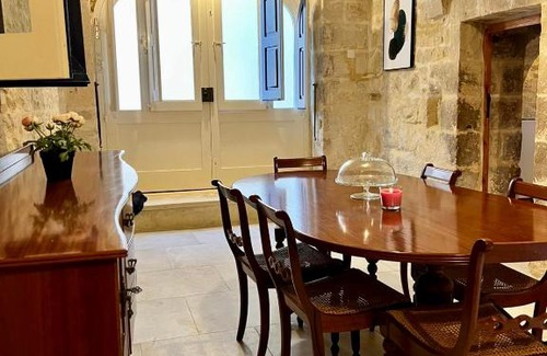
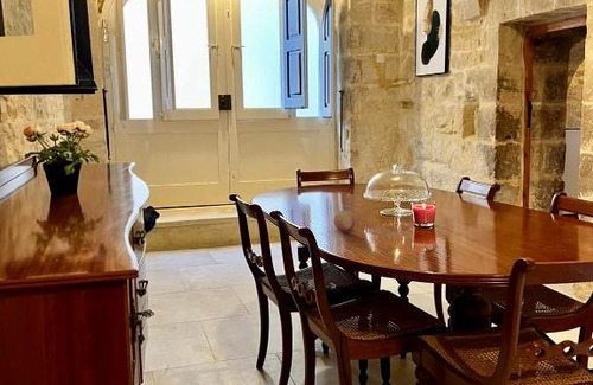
+ fruit [332,210,356,233]
